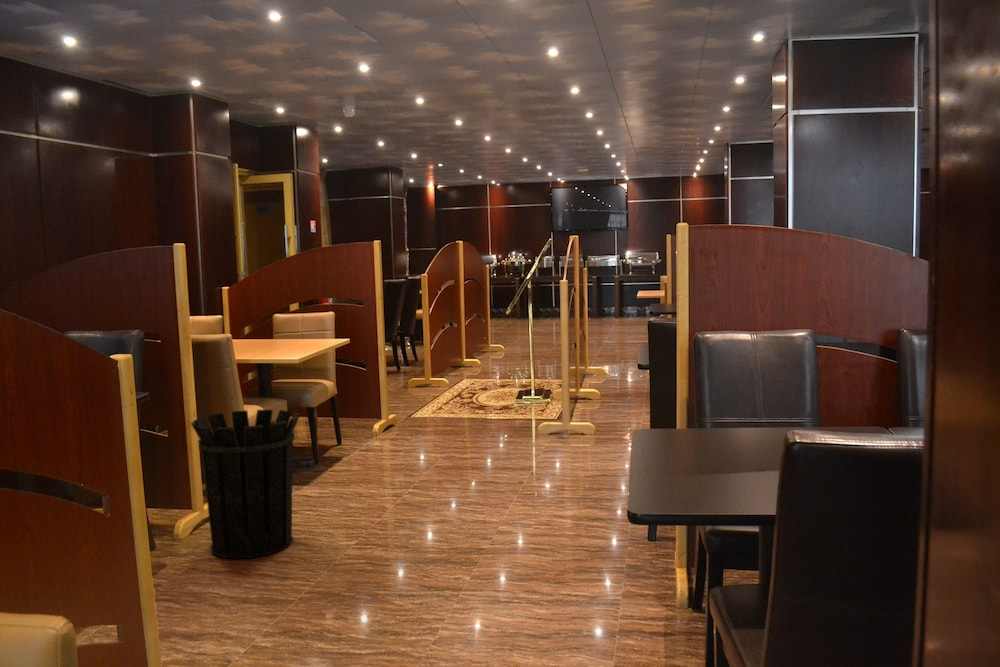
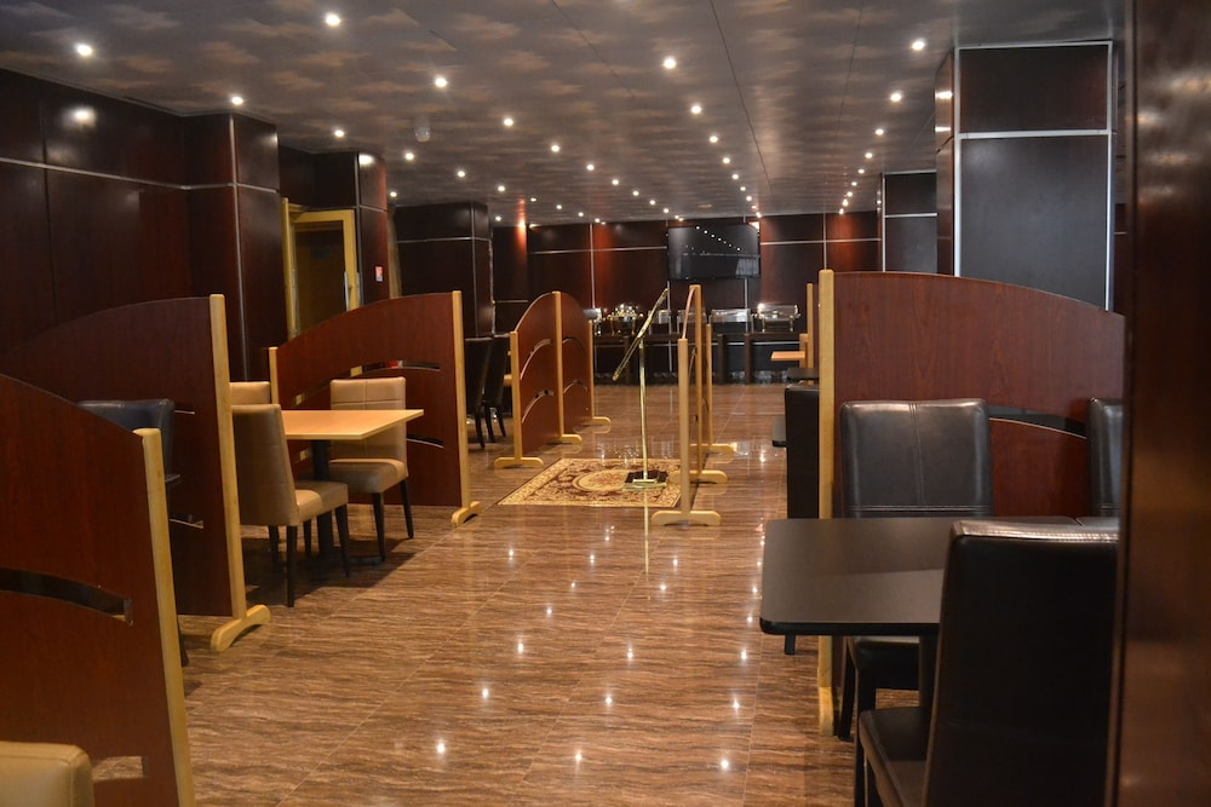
- waste bin [190,409,301,559]
